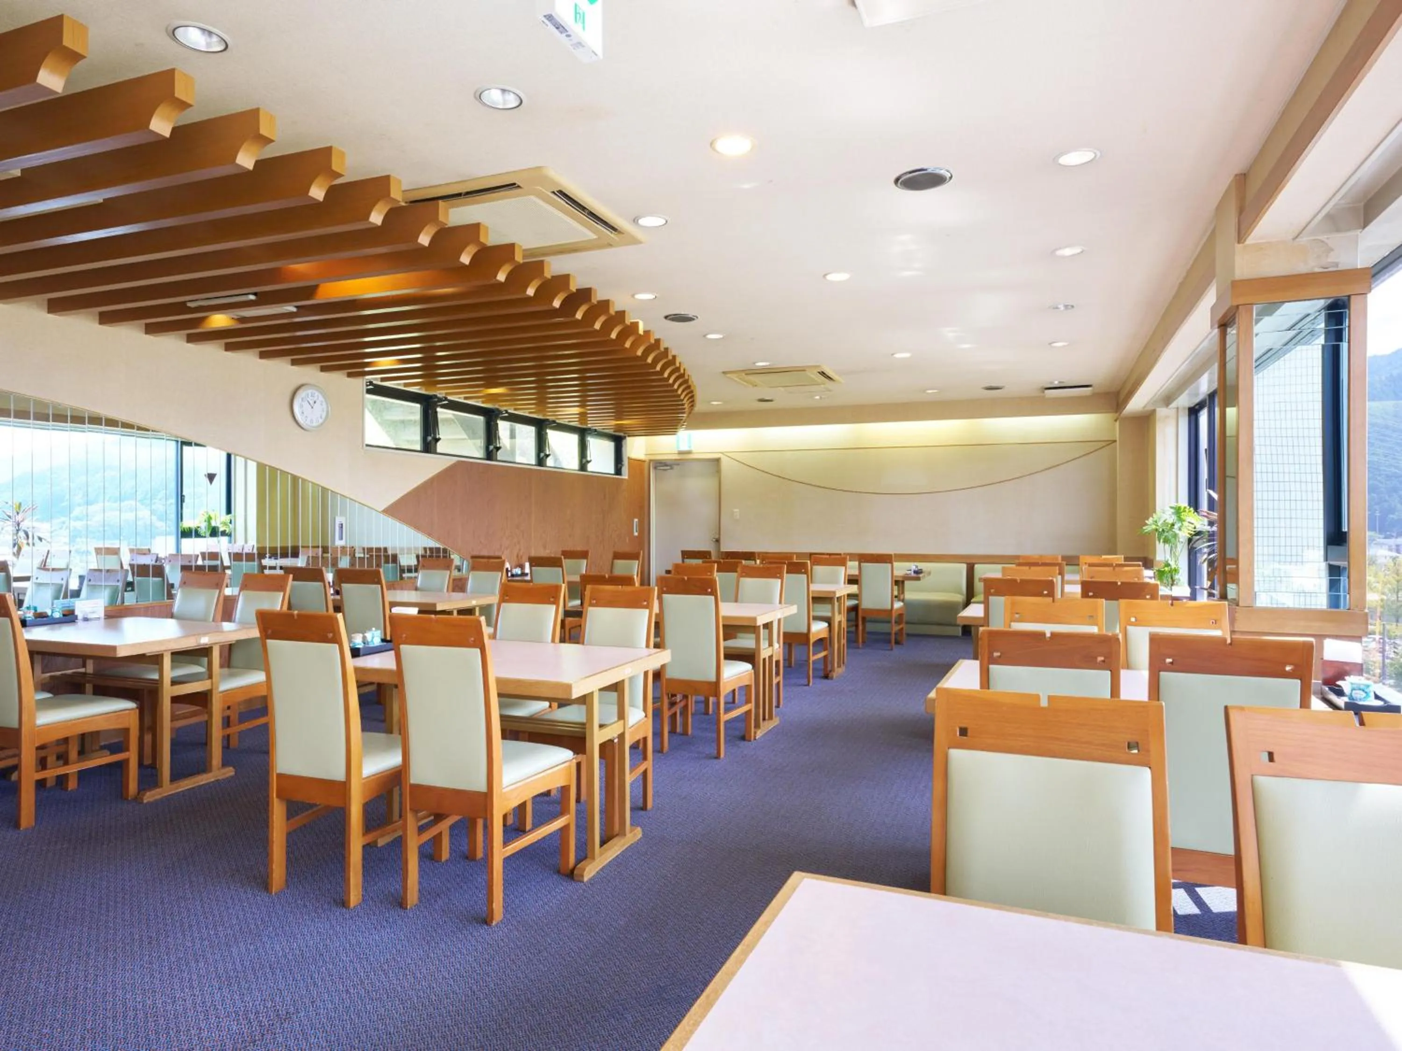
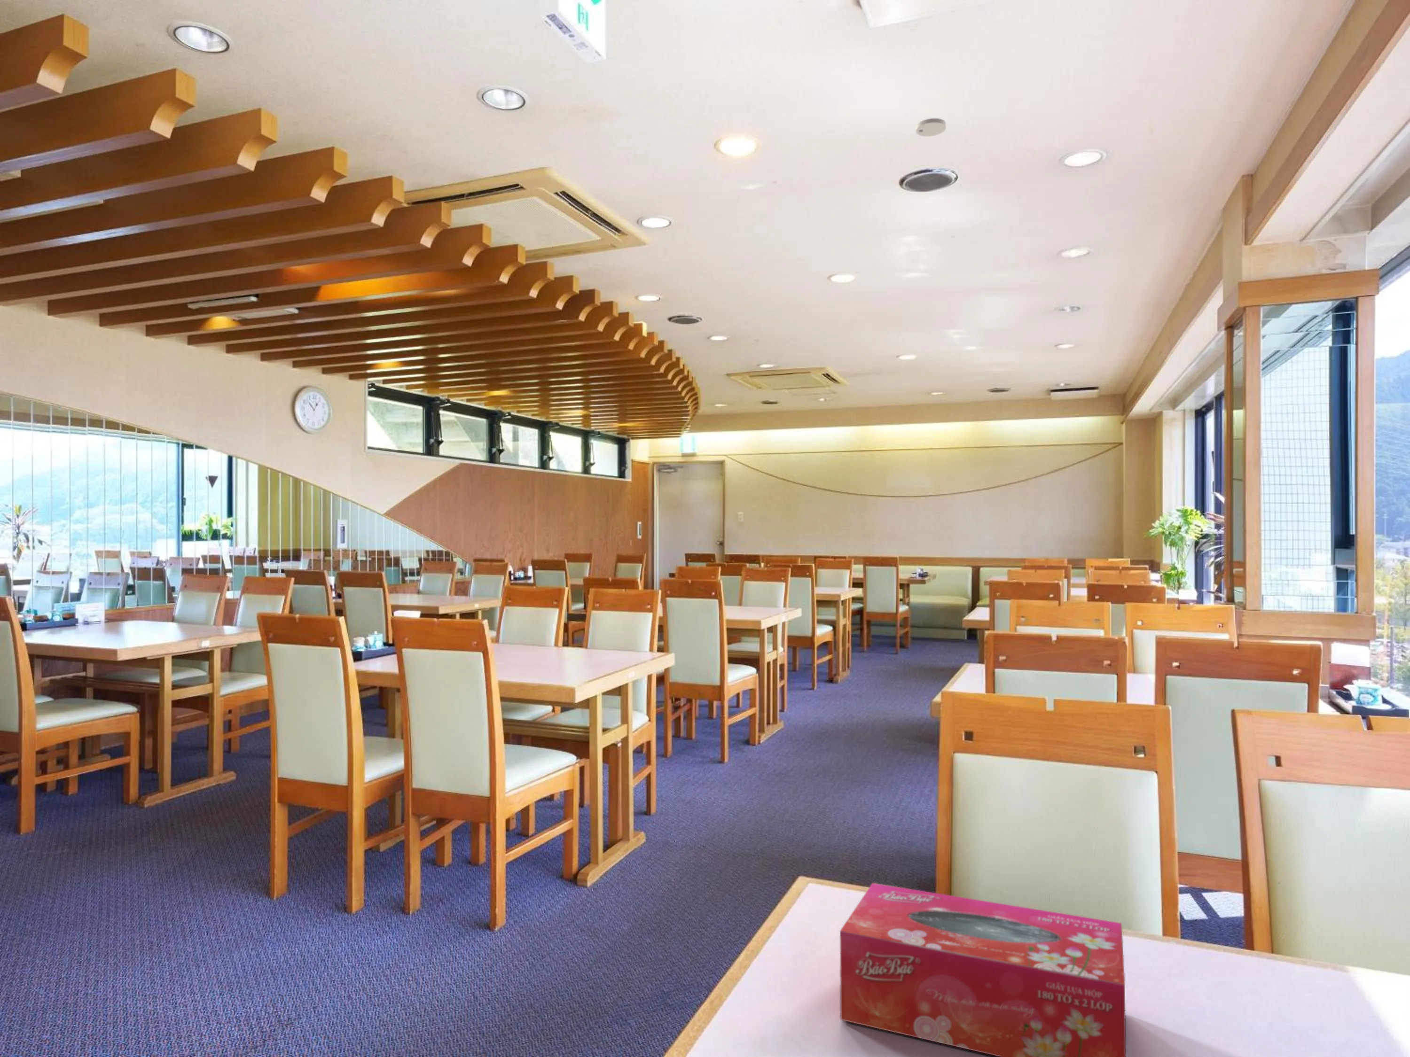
+ smoke detector [916,118,947,138]
+ tissue box [839,883,1127,1057]
